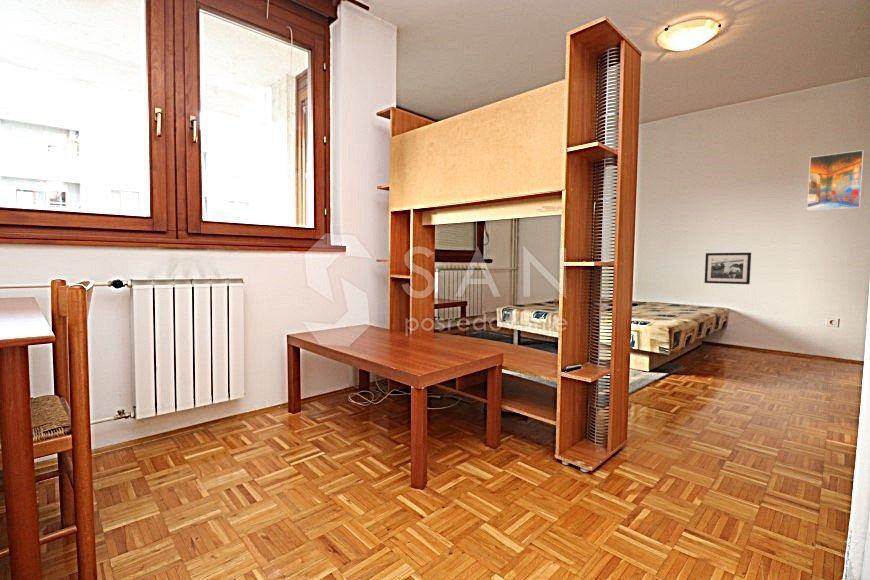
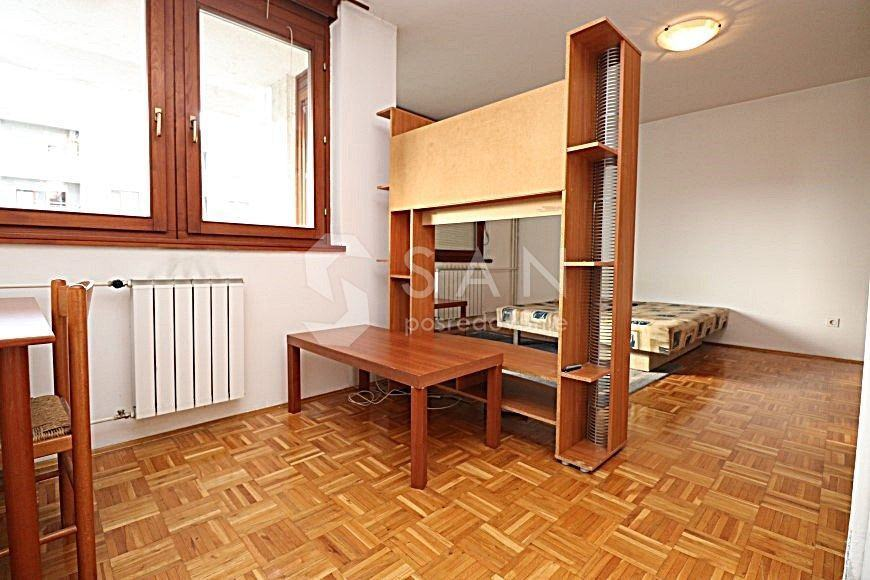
- picture frame [704,252,752,285]
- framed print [806,149,864,212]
